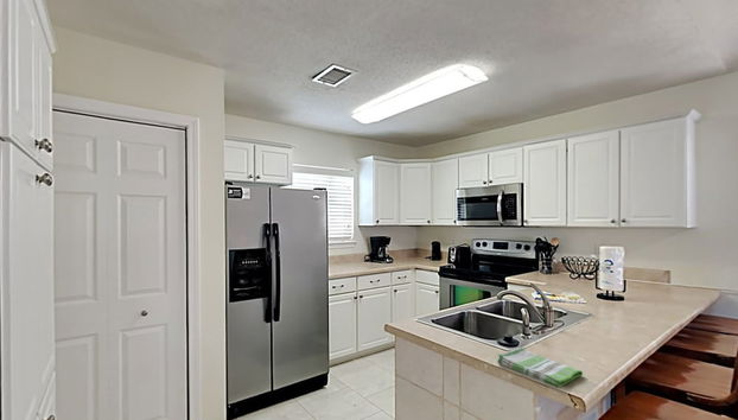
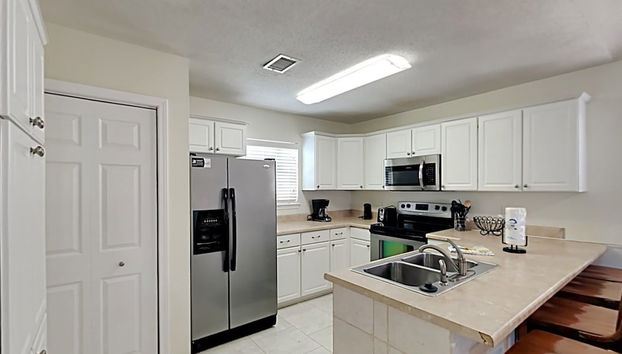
- dish towel [496,346,584,389]
